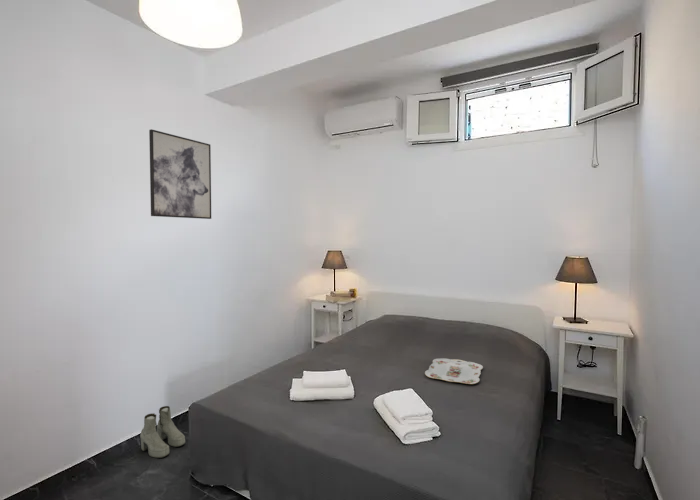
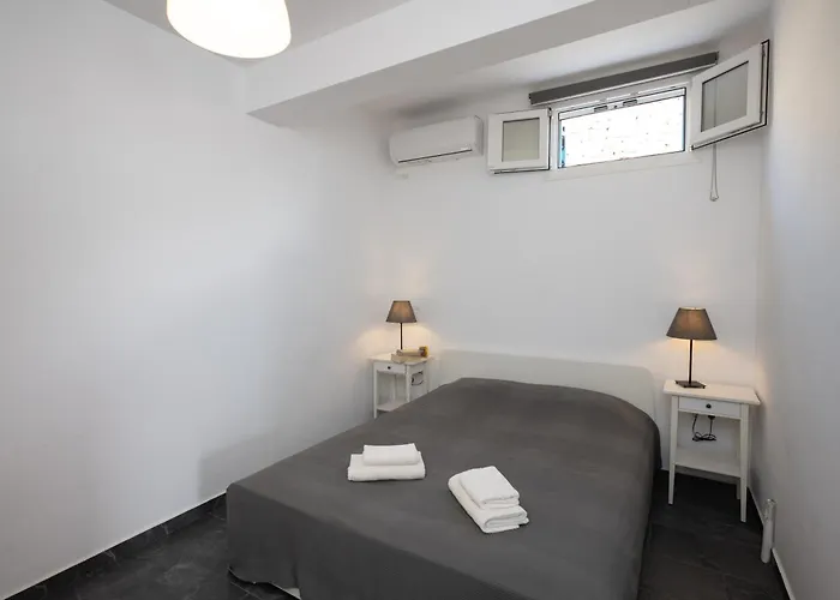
- boots [139,405,186,459]
- wall art [148,128,212,220]
- serving tray [424,357,484,385]
